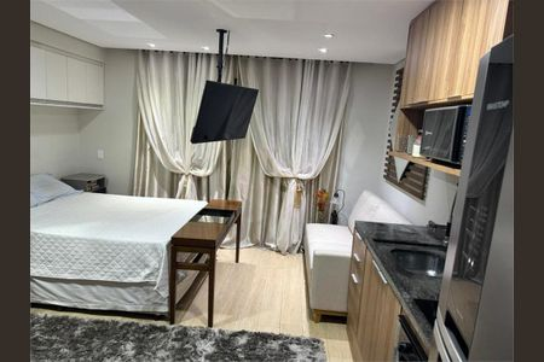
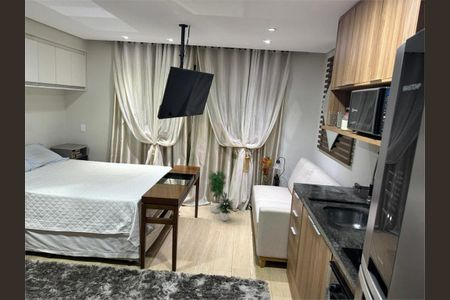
+ potted plant [208,168,235,222]
